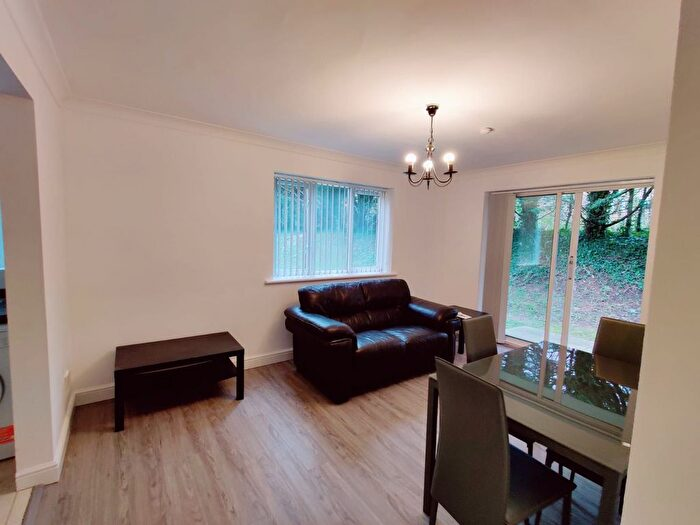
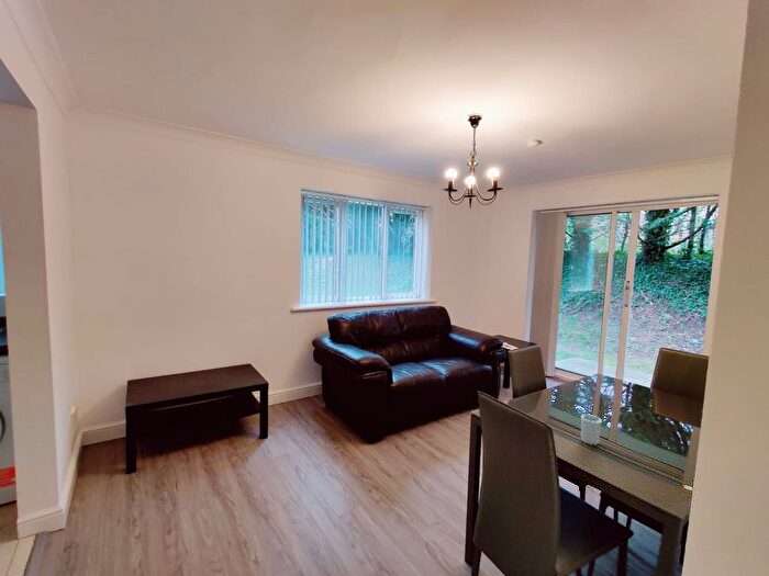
+ cup [580,414,603,447]
